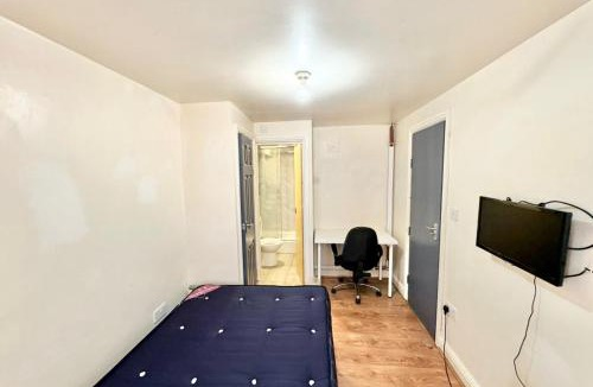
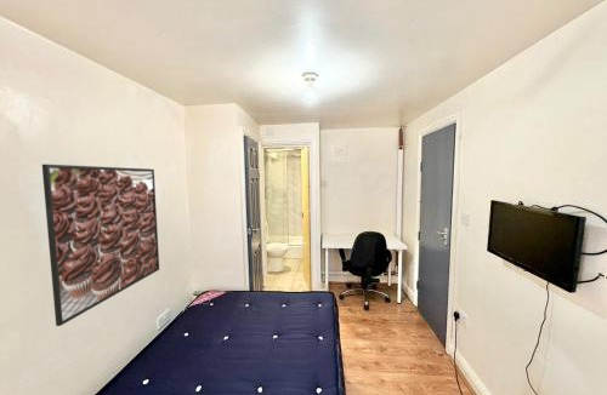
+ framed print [41,164,160,327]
